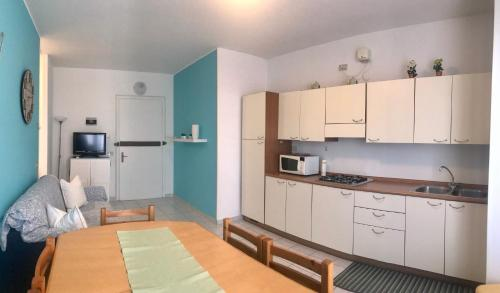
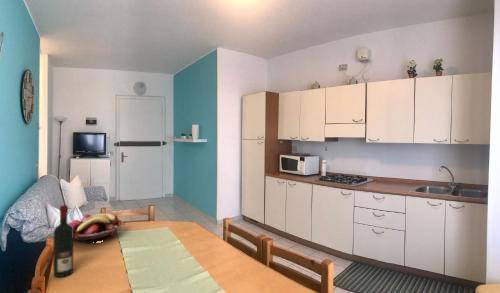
+ alcohol [52,204,74,278]
+ fruit basket [68,212,126,243]
